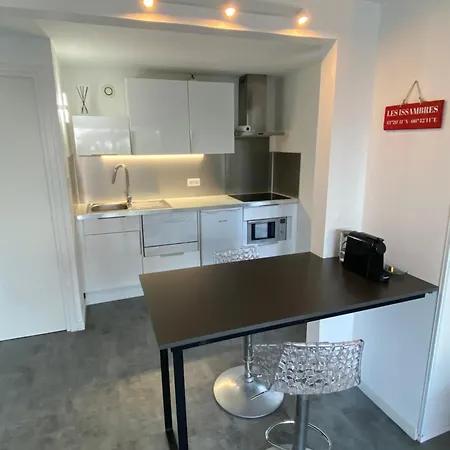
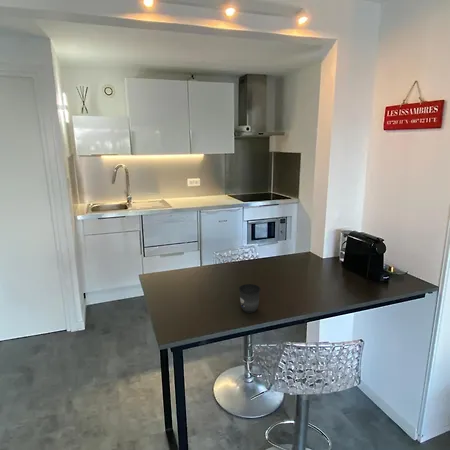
+ mug [238,283,262,314]
